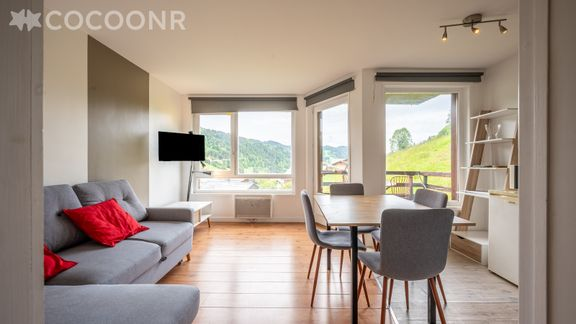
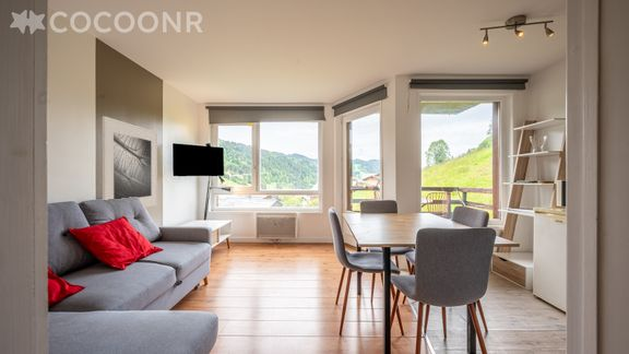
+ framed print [102,115,158,209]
